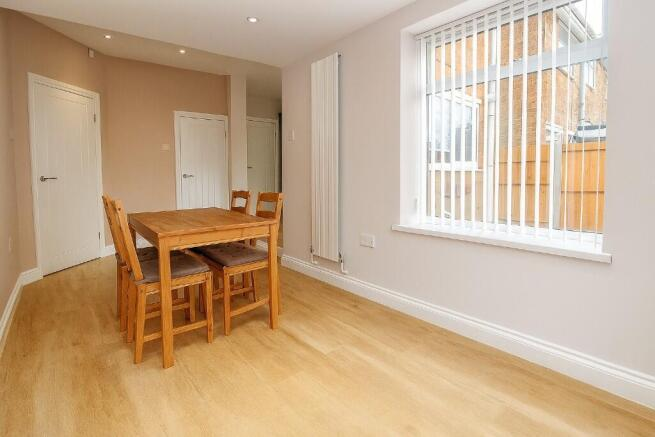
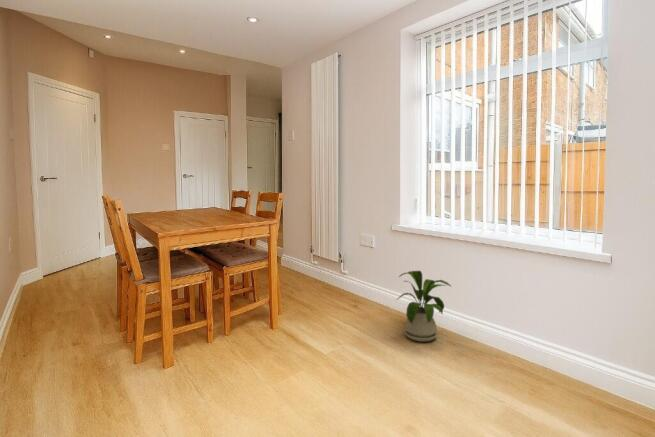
+ house plant [395,270,452,342]
